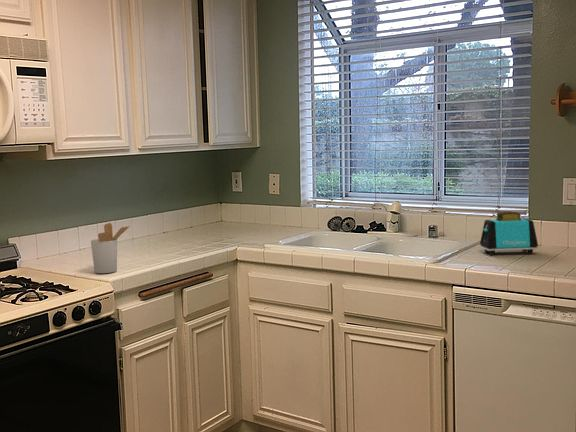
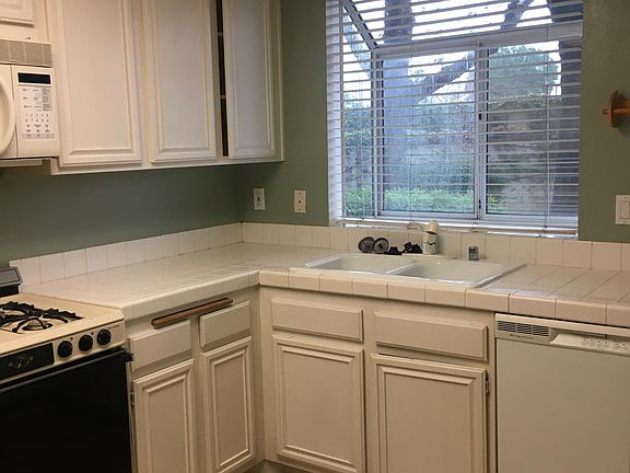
- utensil holder [90,222,131,274]
- toaster [479,211,539,256]
